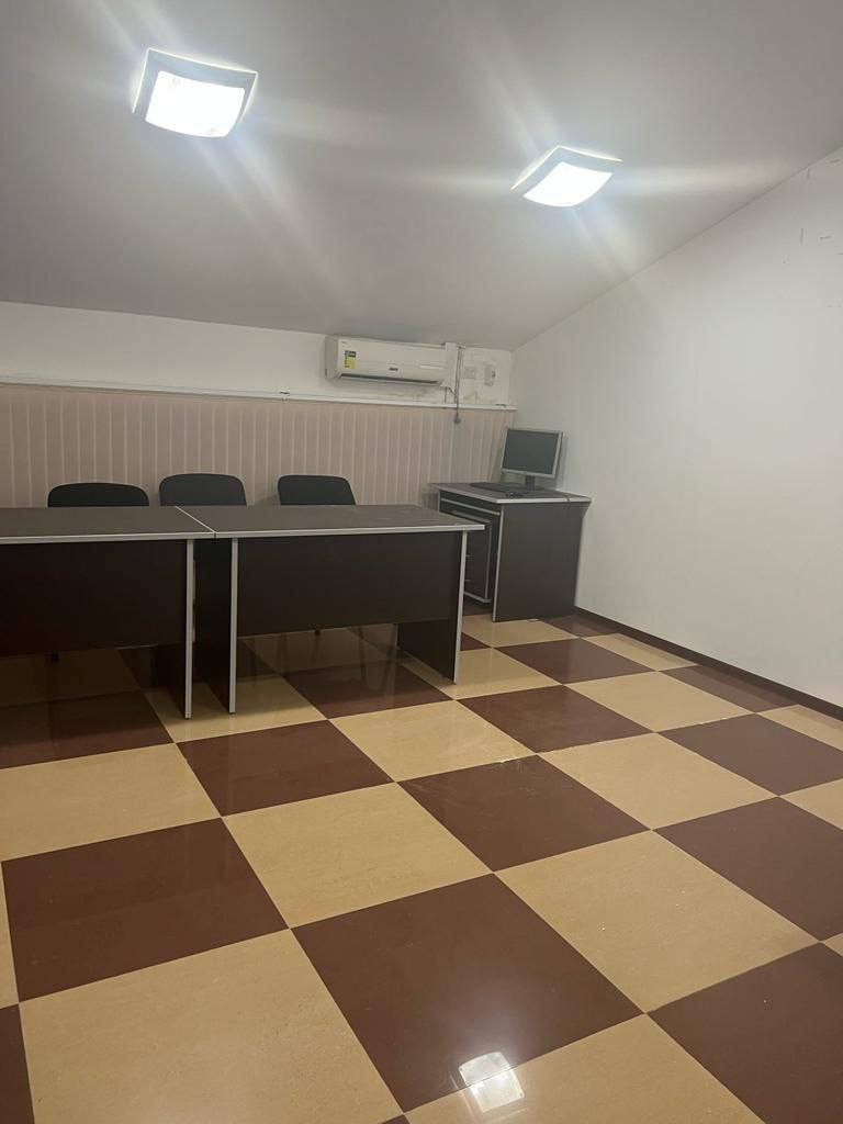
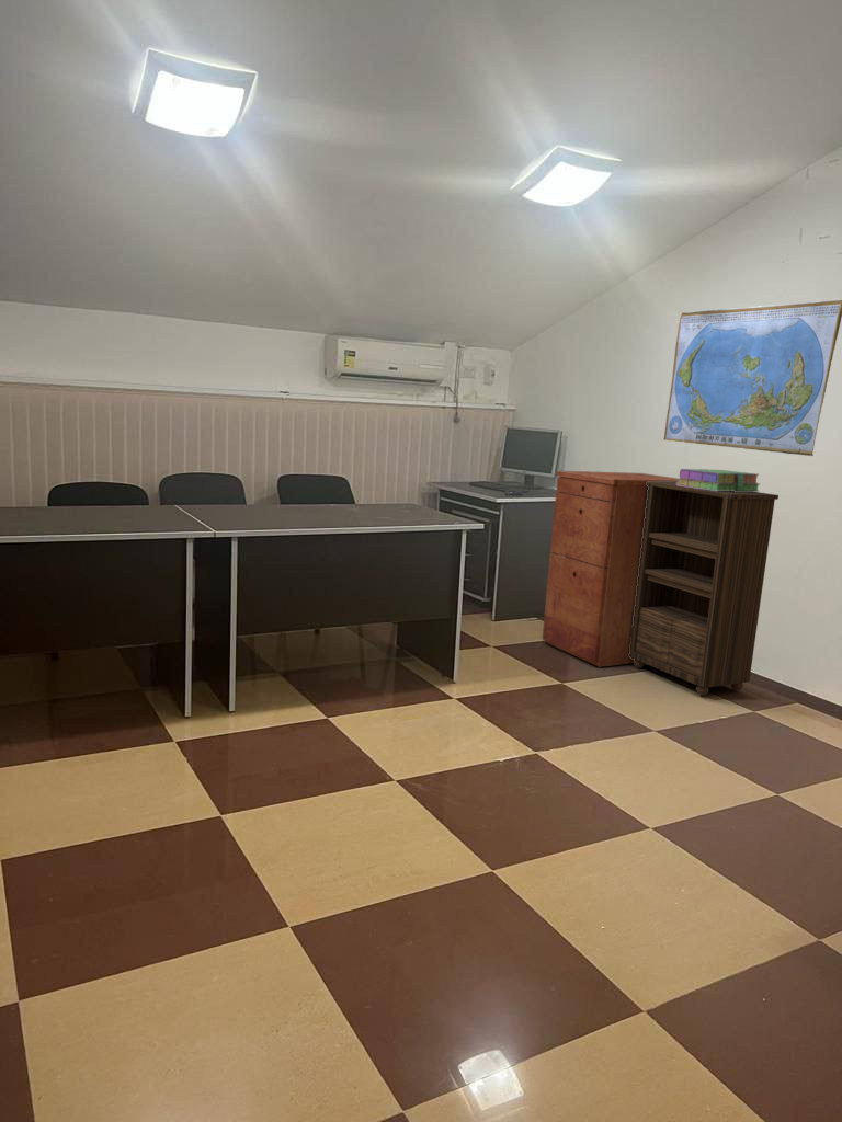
+ filing cabinet [542,470,679,667]
+ bookshelf [629,482,780,697]
+ world map [662,299,842,457]
+ stack of books [676,468,761,492]
